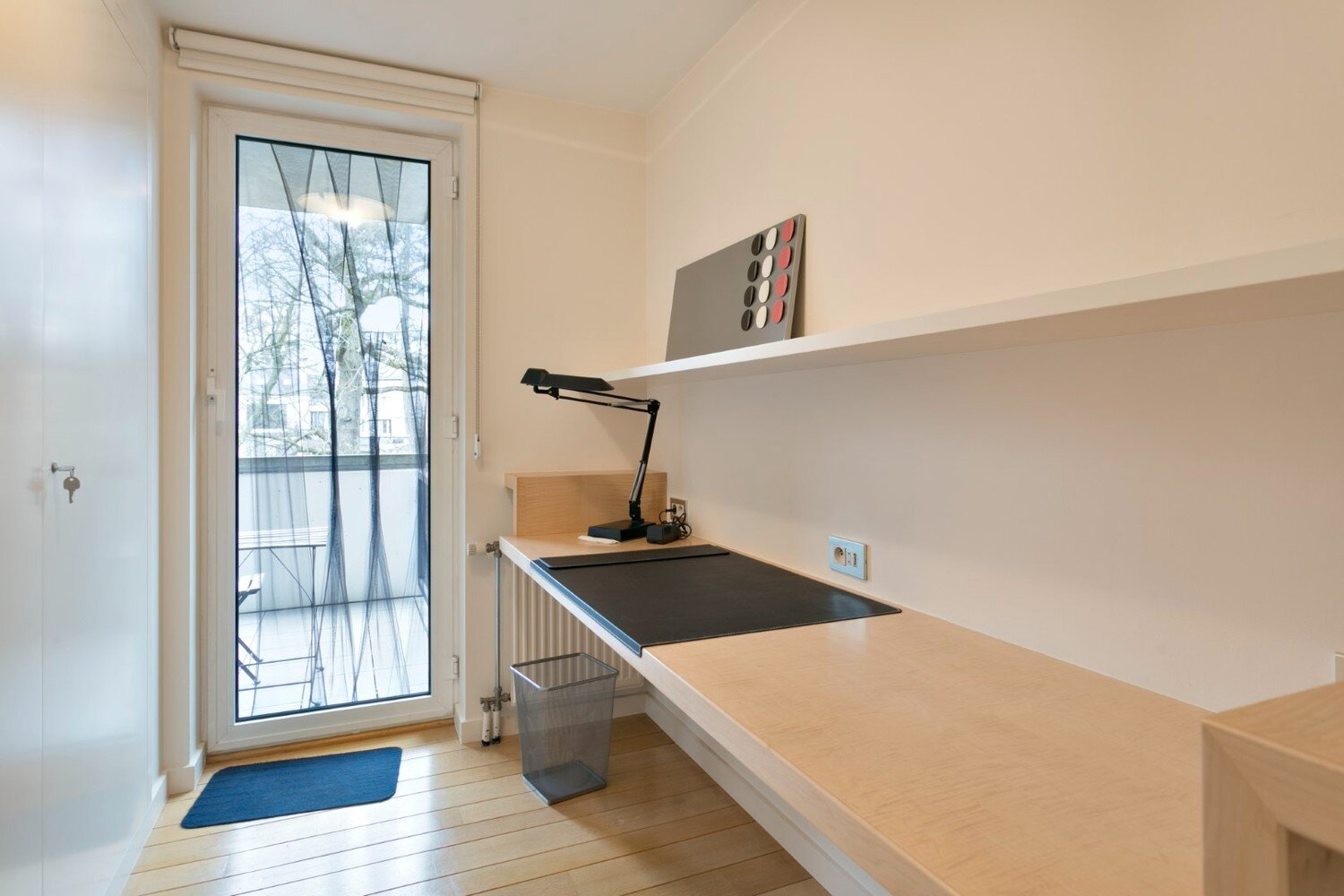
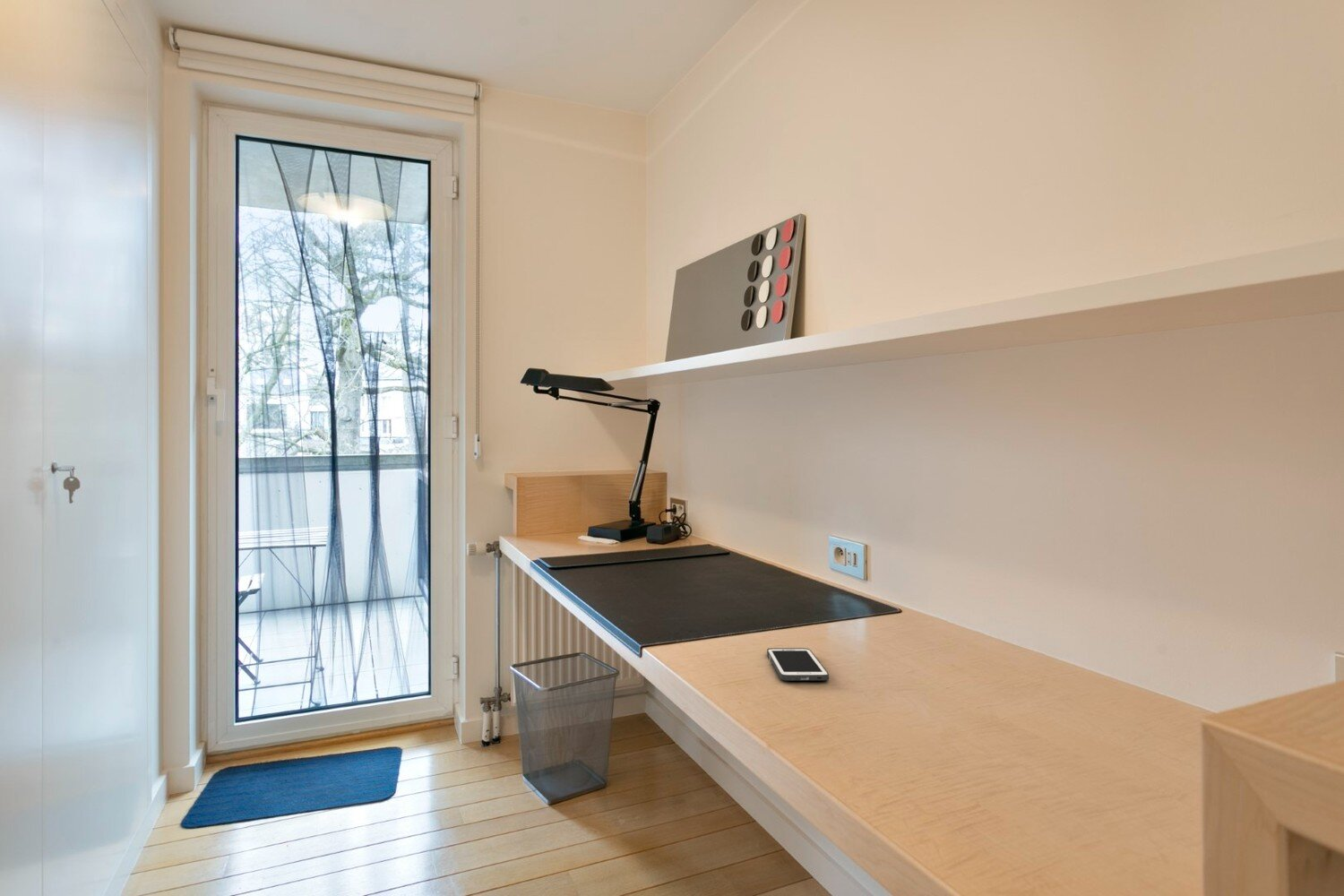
+ cell phone [766,647,830,682]
